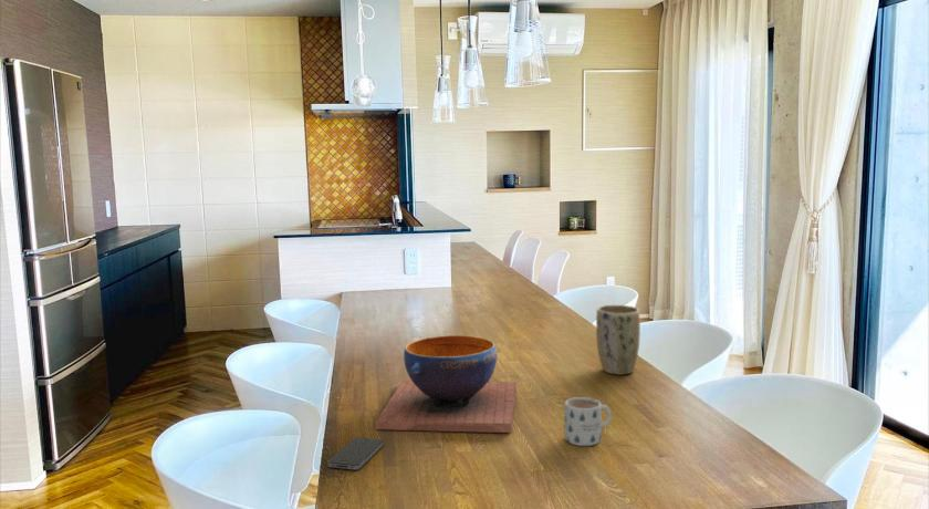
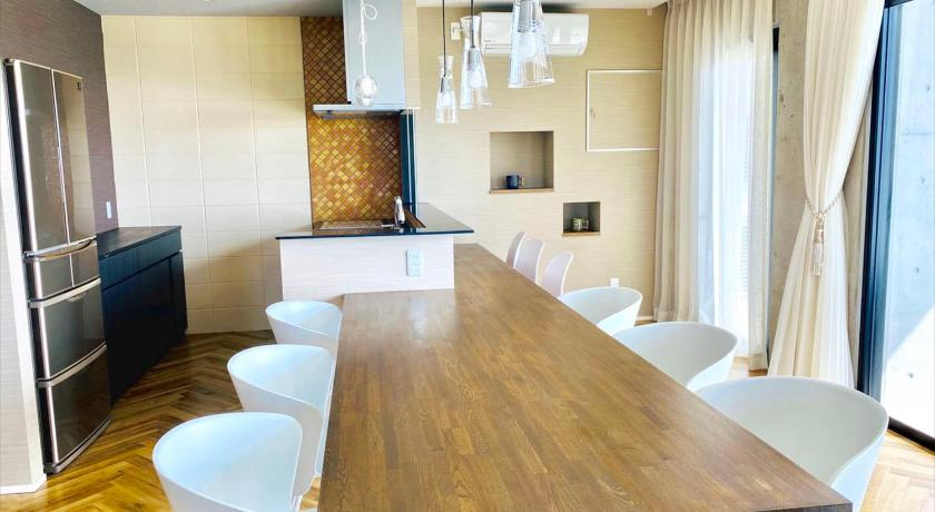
- decorative bowl [374,334,518,434]
- mug [563,396,613,447]
- plant pot [595,304,641,376]
- smartphone [327,436,384,471]
